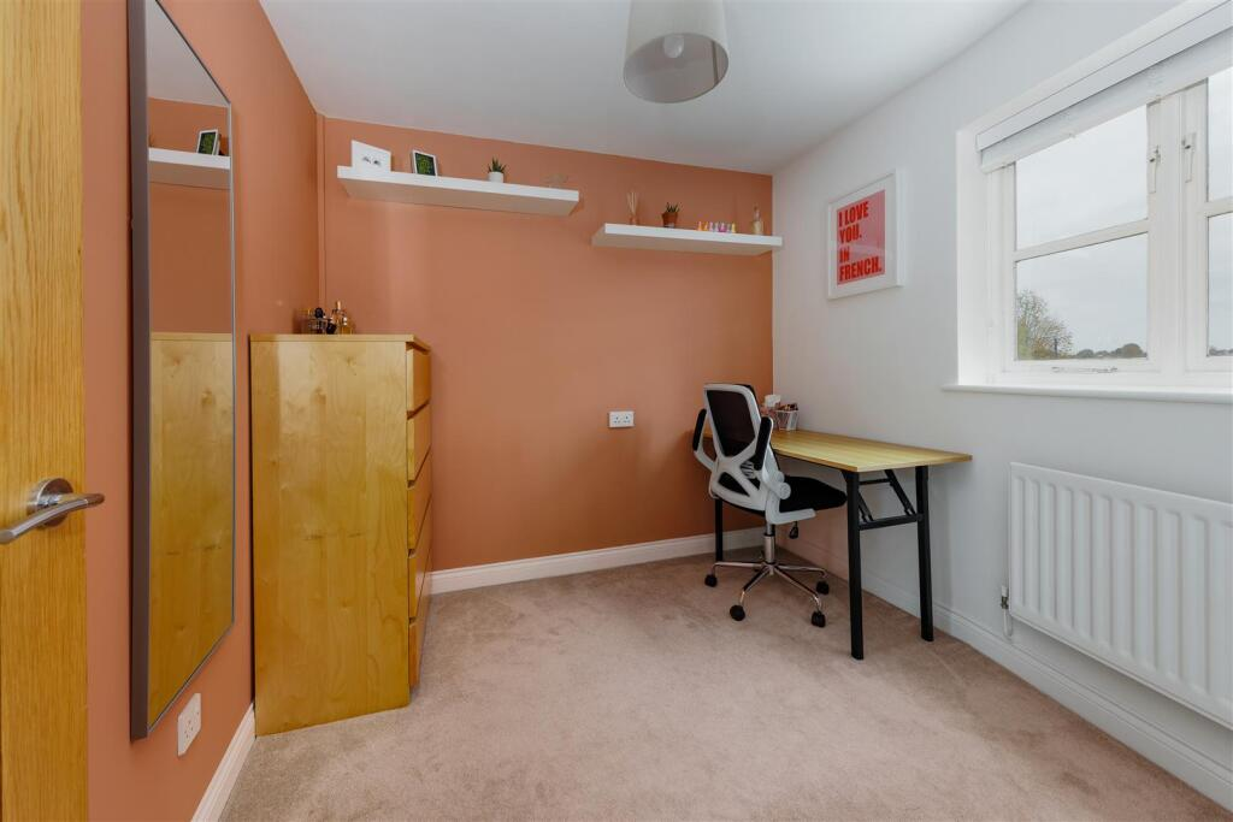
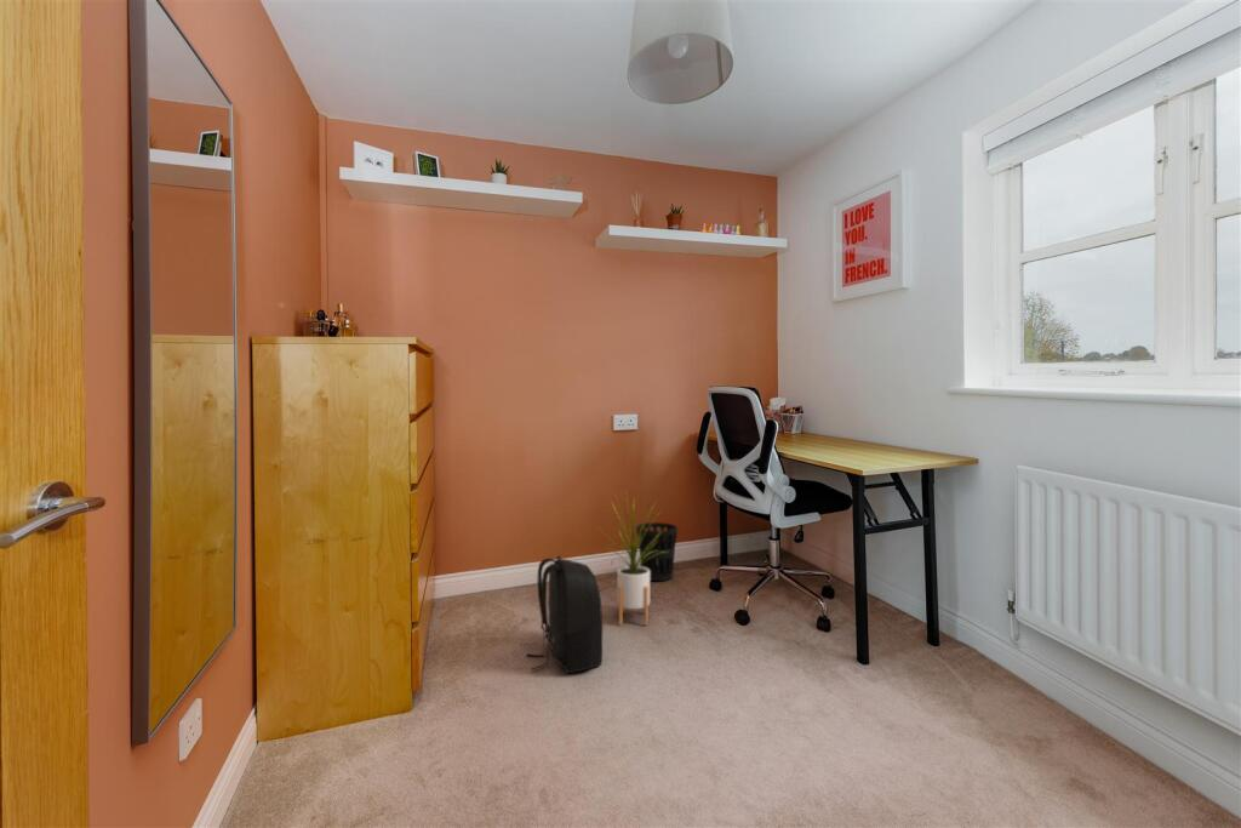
+ house plant [597,489,669,627]
+ wastebasket [635,521,679,582]
+ backpack [525,554,604,674]
